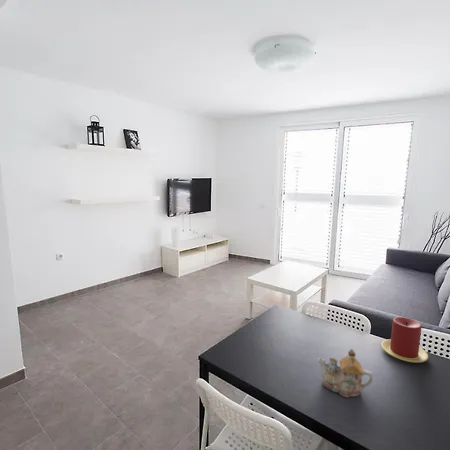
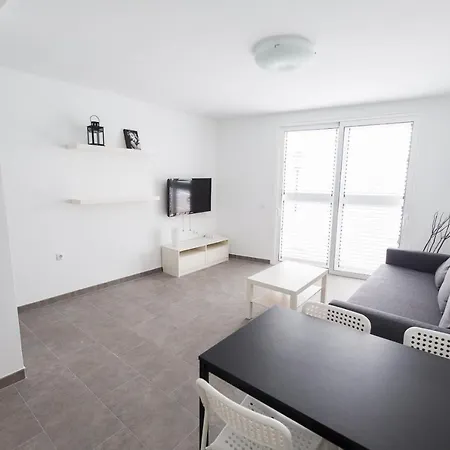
- teapot [317,348,374,399]
- candle [380,316,429,364]
